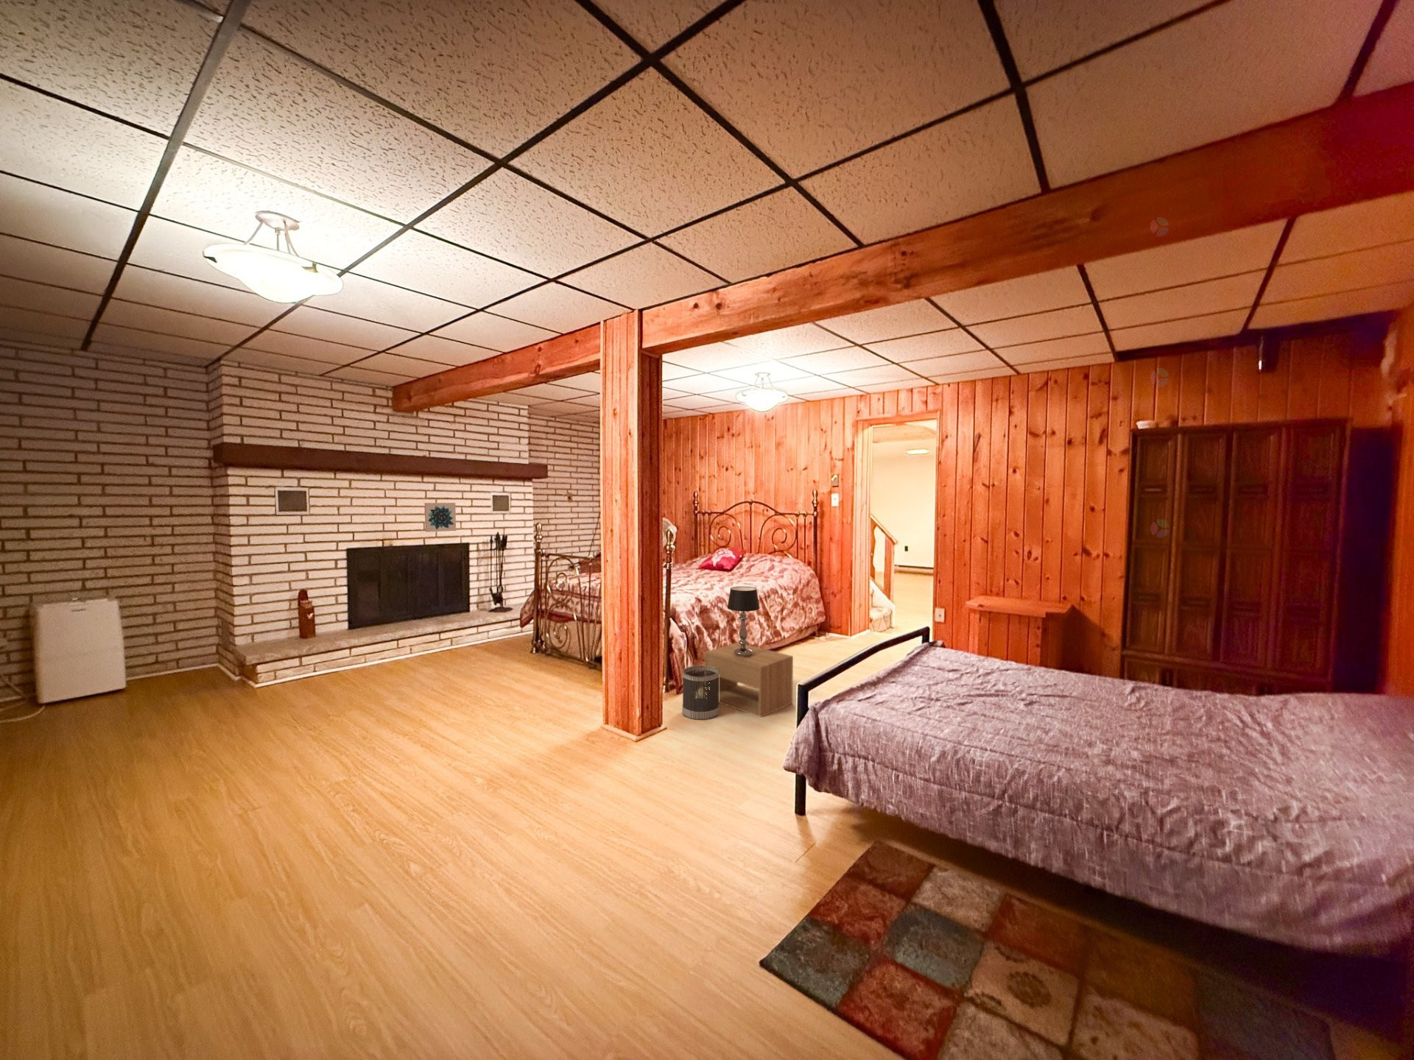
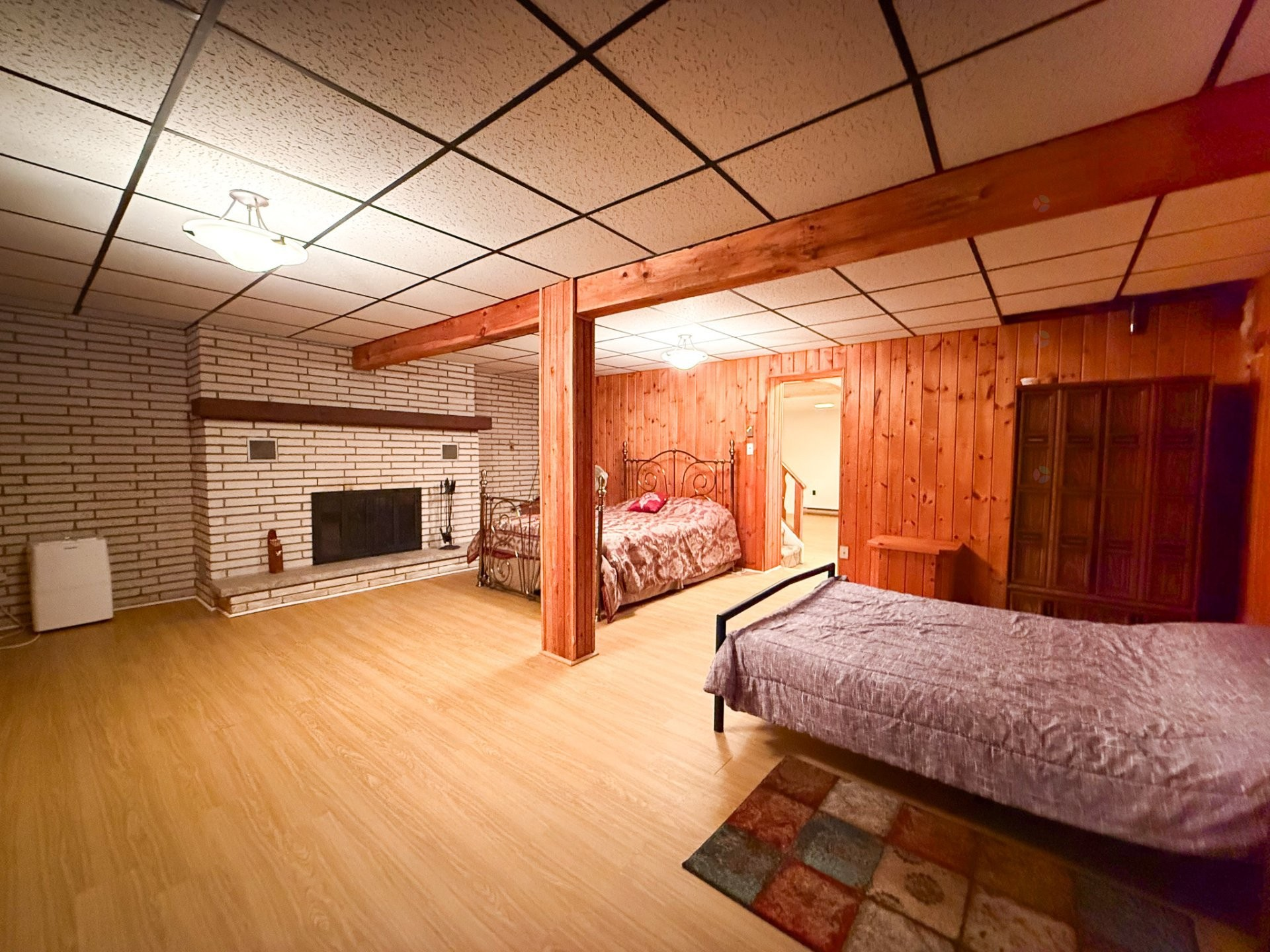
- wall art [424,502,456,533]
- nightstand [704,641,794,718]
- wastebasket [683,665,719,720]
- table lamp [726,586,760,657]
